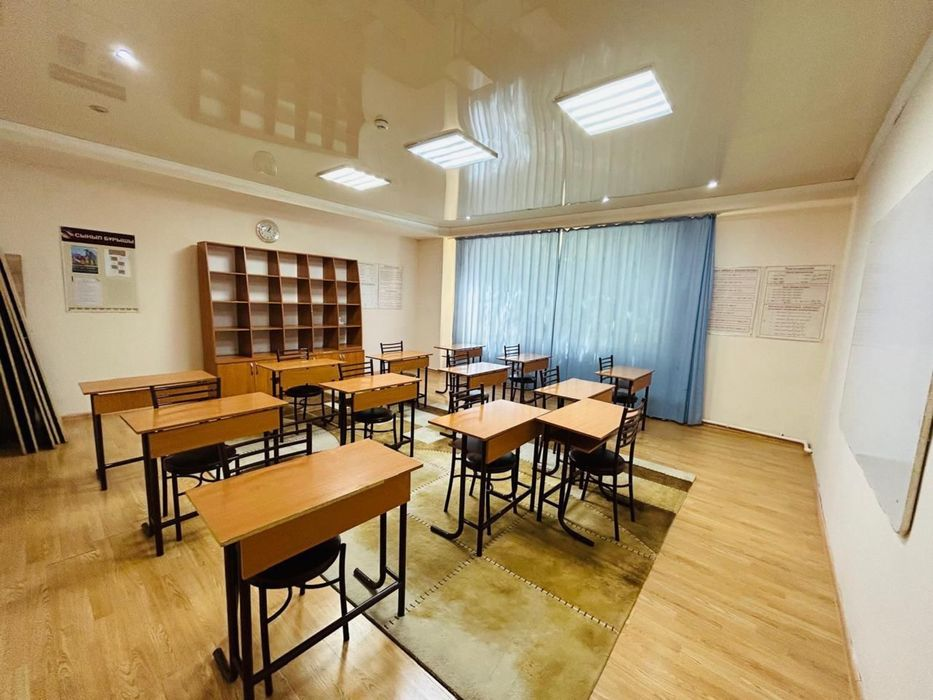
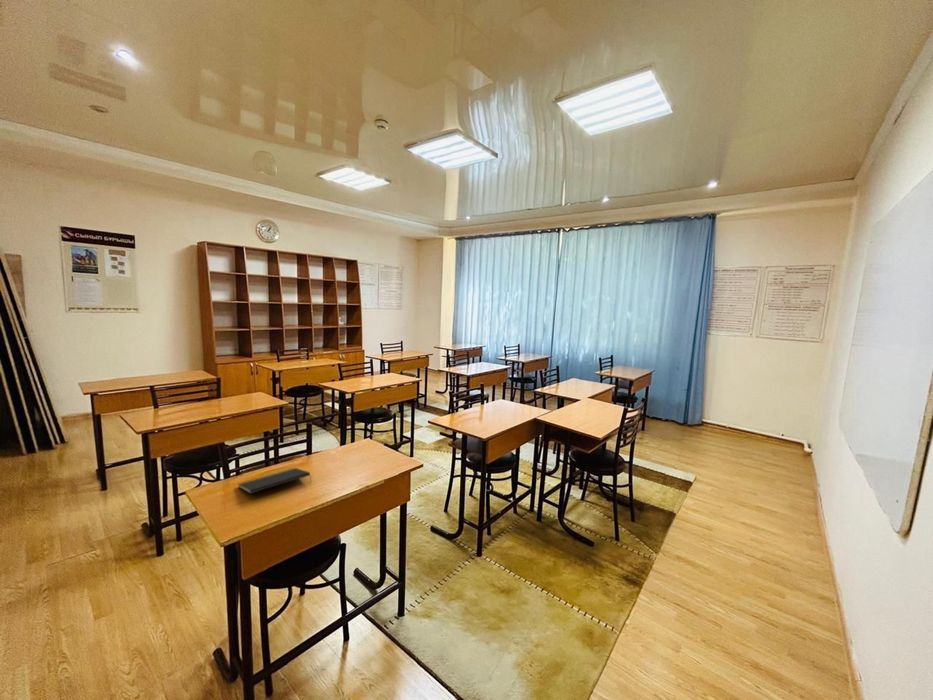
+ notepad [237,467,312,495]
